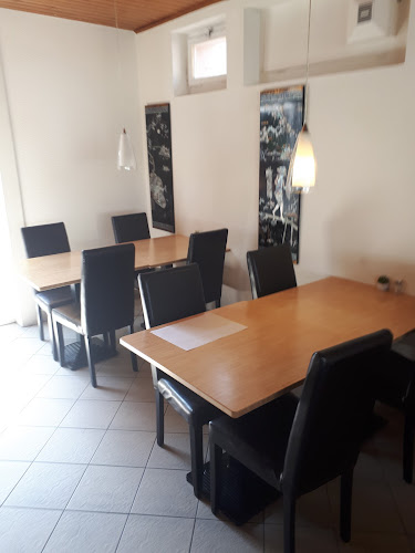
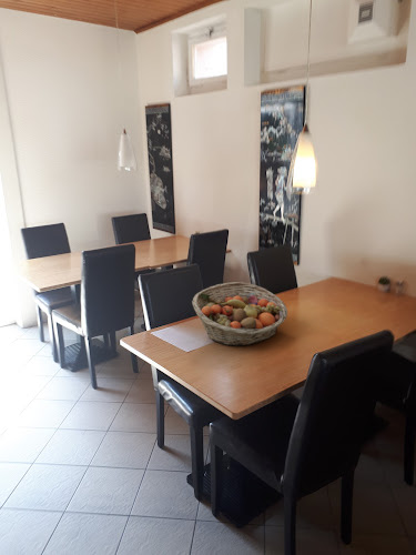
+ fruit basket [191,281,288,347]
